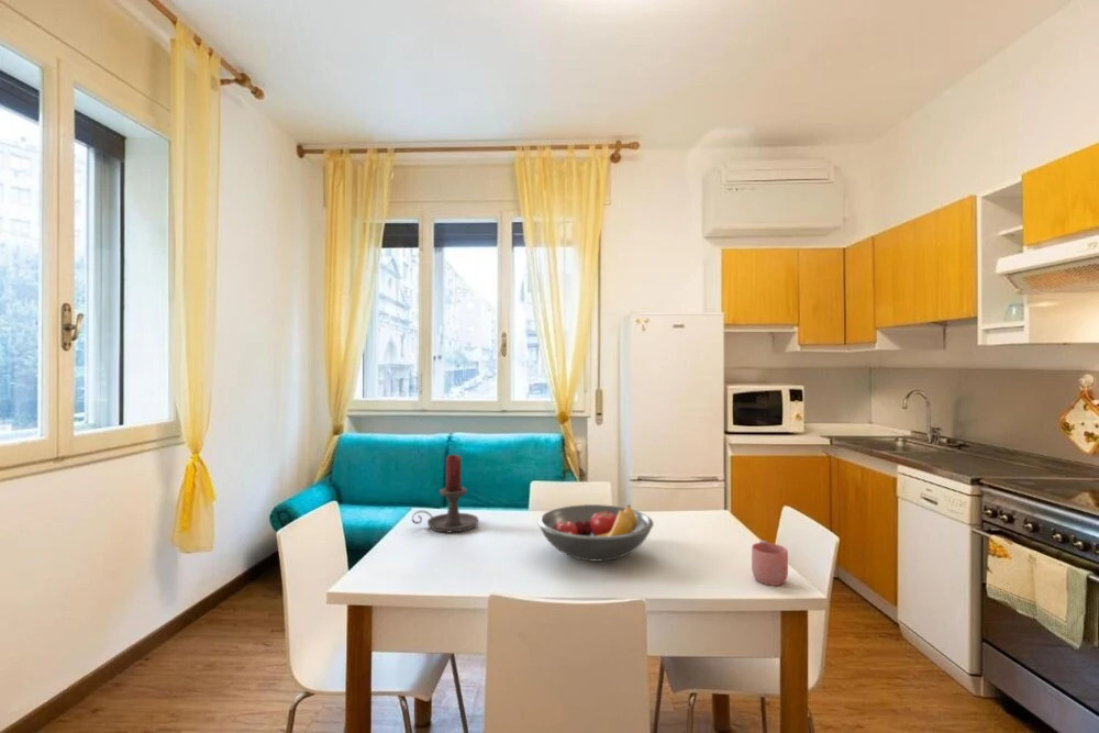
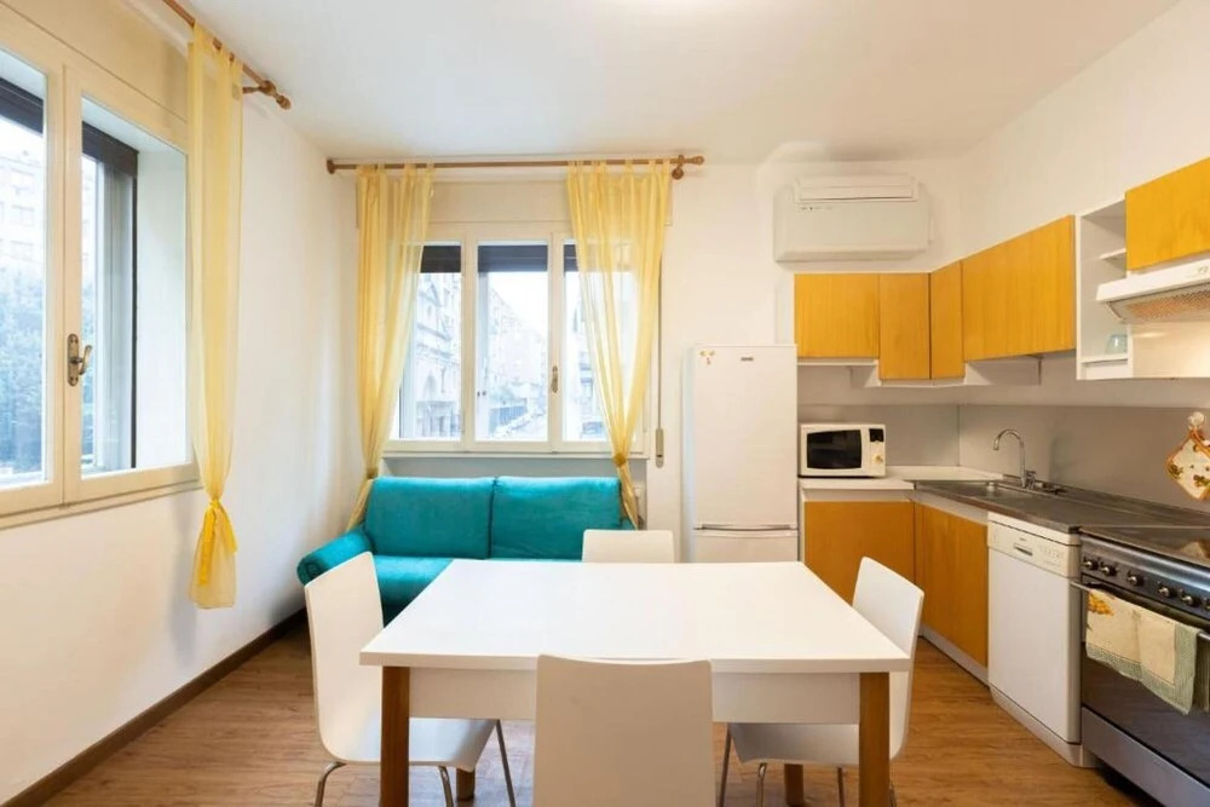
- fruit bowl [536,503,655,563]
- mug [751,540,789,587]
- candle holder [411,454,480,533]
